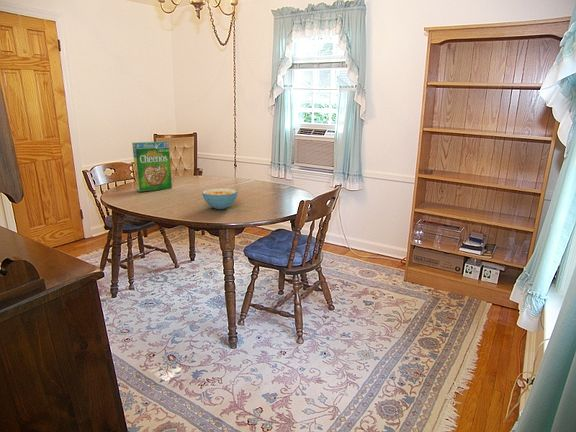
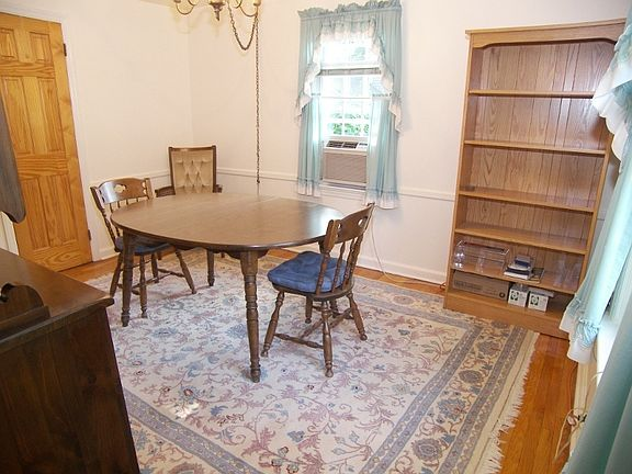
- cereal box [131,141,173,193]
- cereal bowl [201,187,238,210]
